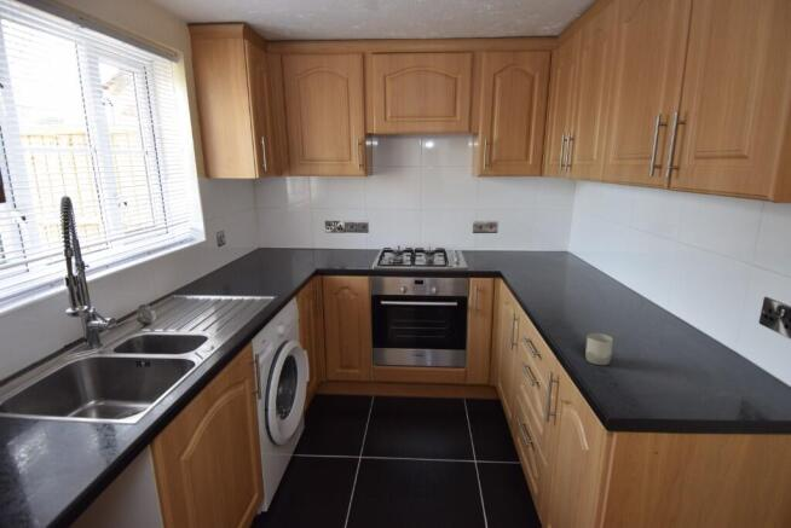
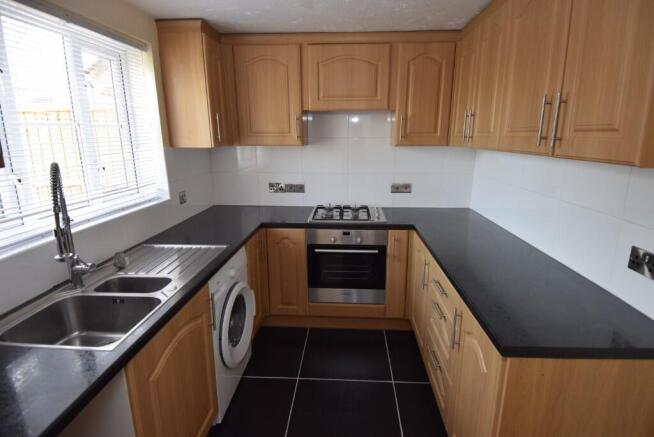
- cup [584,332,614,366]
